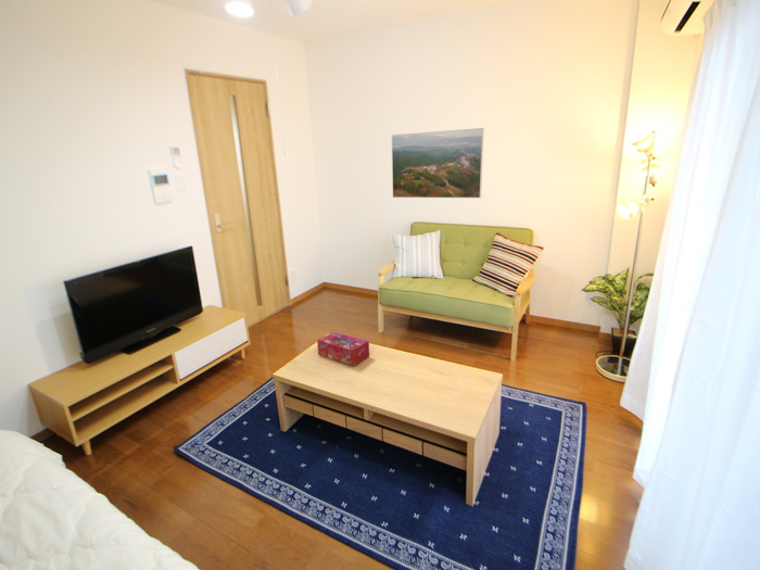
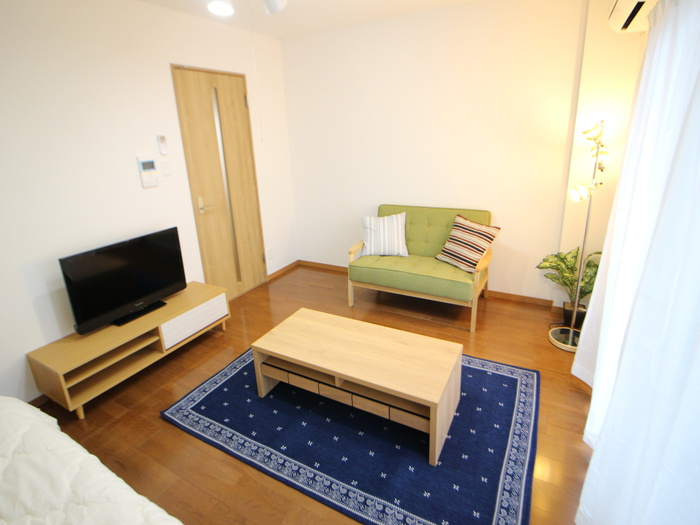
- tissue box [316,331,370,367]
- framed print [391,127,484,199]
